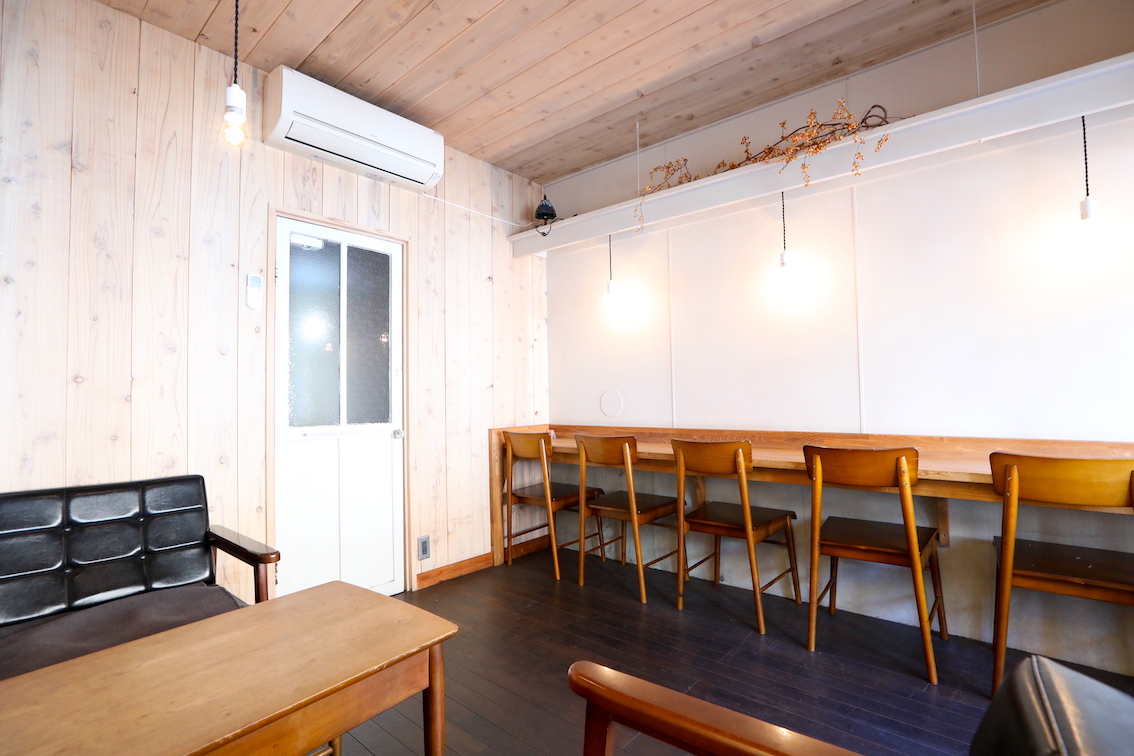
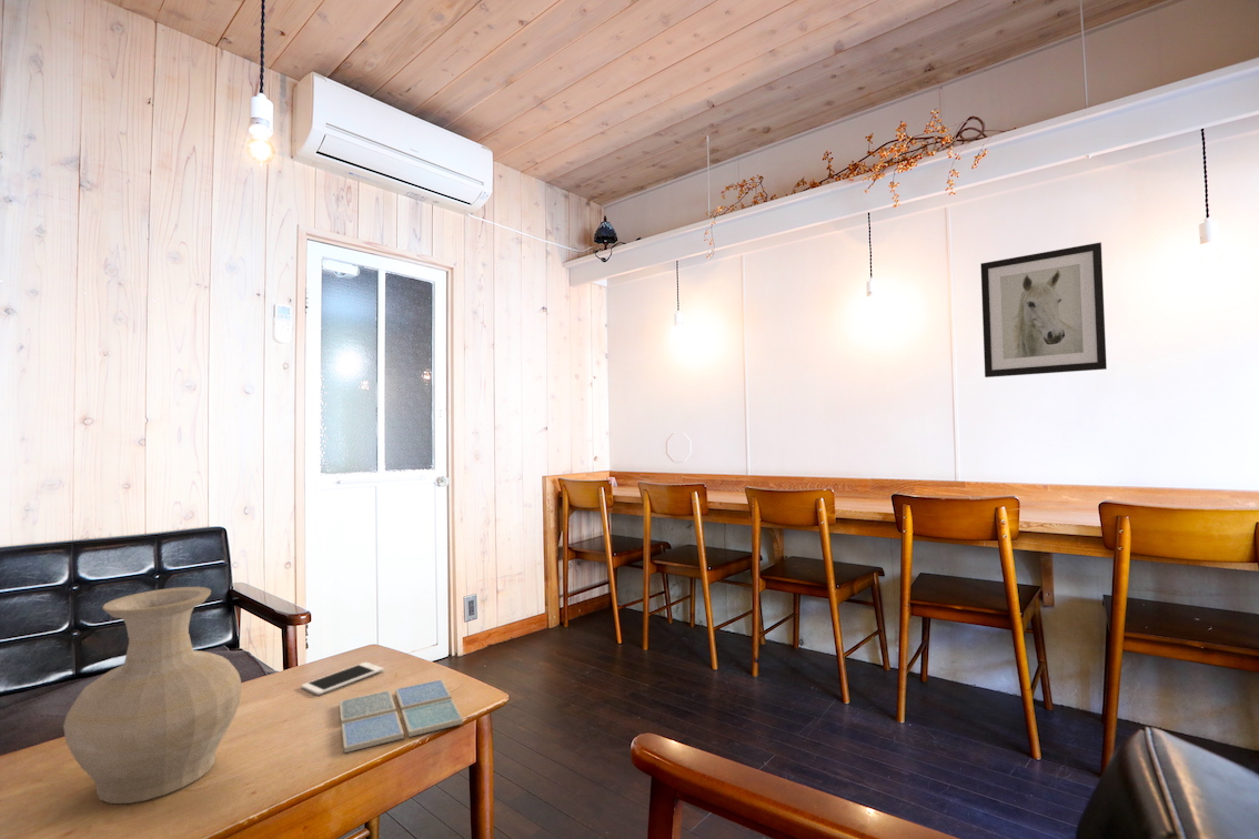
+ drink coaster [338,678,464,754]
+ cell phone [300,661,384,696]
+ wall art [979,241,1108,378]
+ vase [62,586,242,805]
